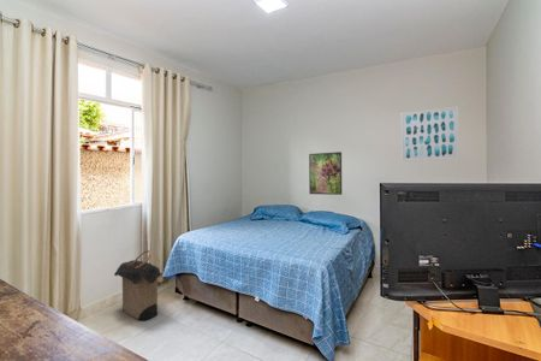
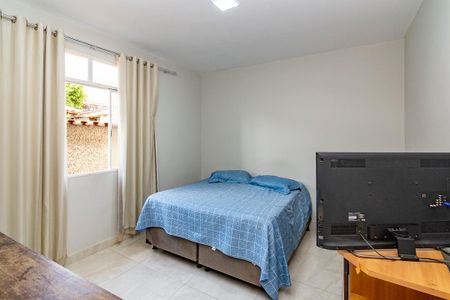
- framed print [308,150,343,196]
- laundry hamper [113,249,164,321]
- wall art [399,105,460,162]
